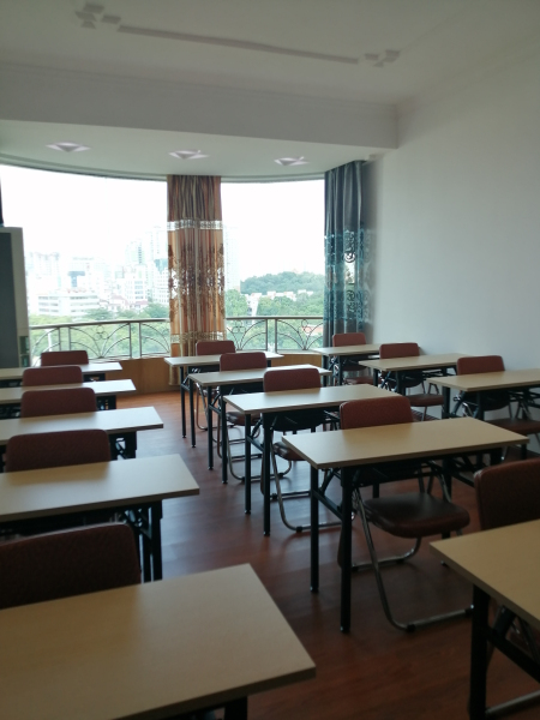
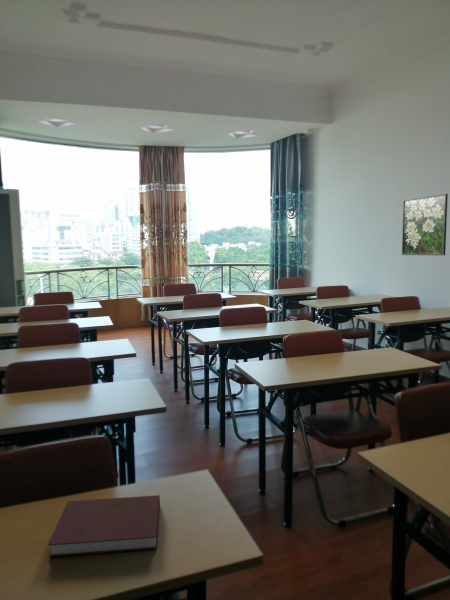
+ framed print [401,193,449,256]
+ notebook [47,494,161,558]
